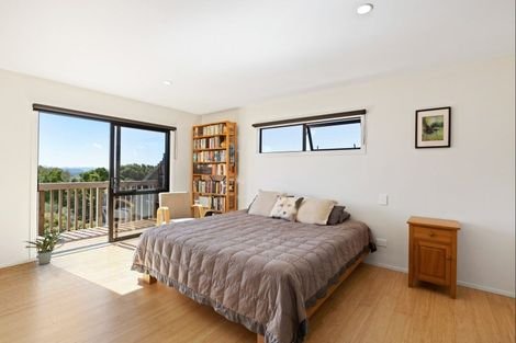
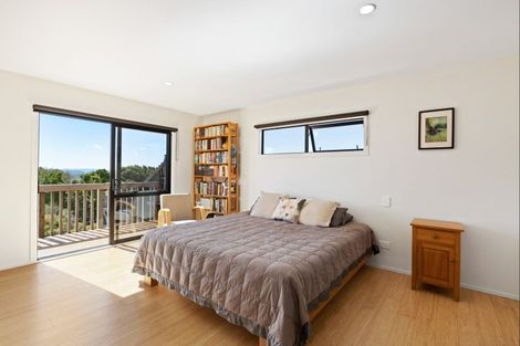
- potted plant [23,229,71,265]
